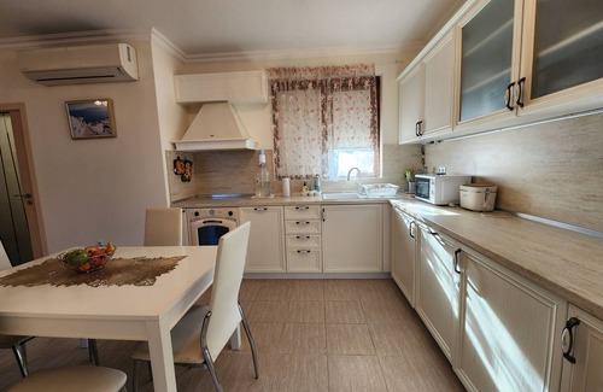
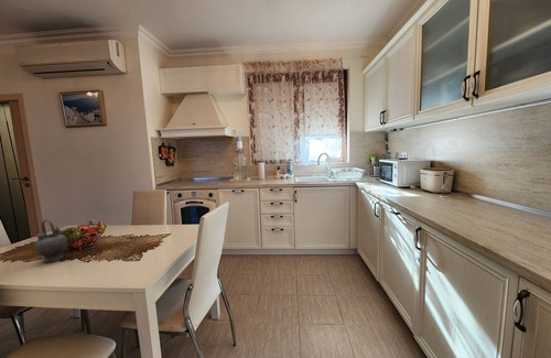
+ teapot [34,218,68,263]
